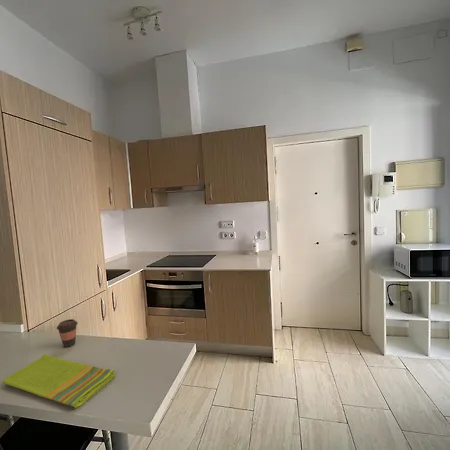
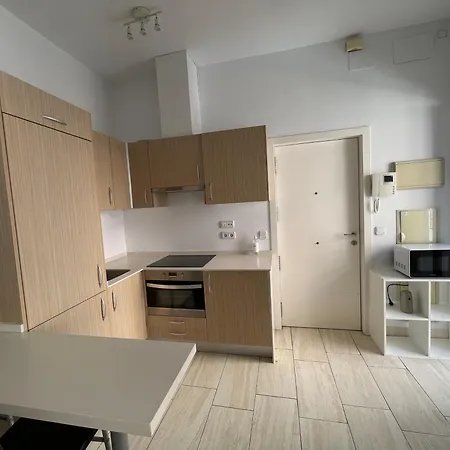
- dish towel [2,353,116,409]
- coffee cup [56,318,79,348]
